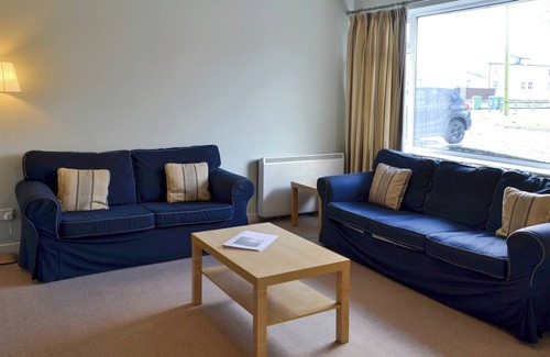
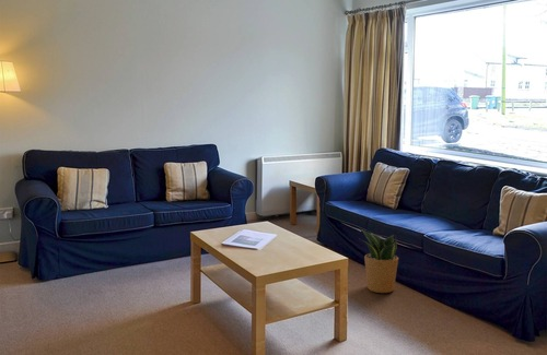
+ potted plant [359,227,399,294]
